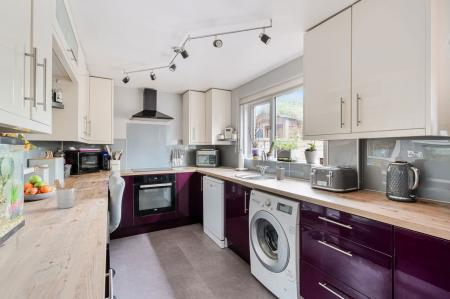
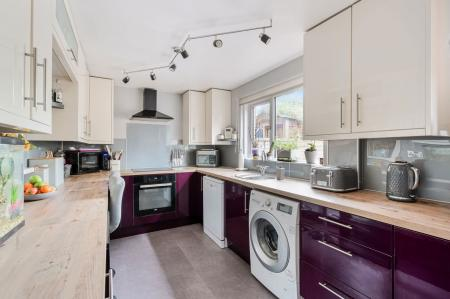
- utensil holder [53,177,79,210]
